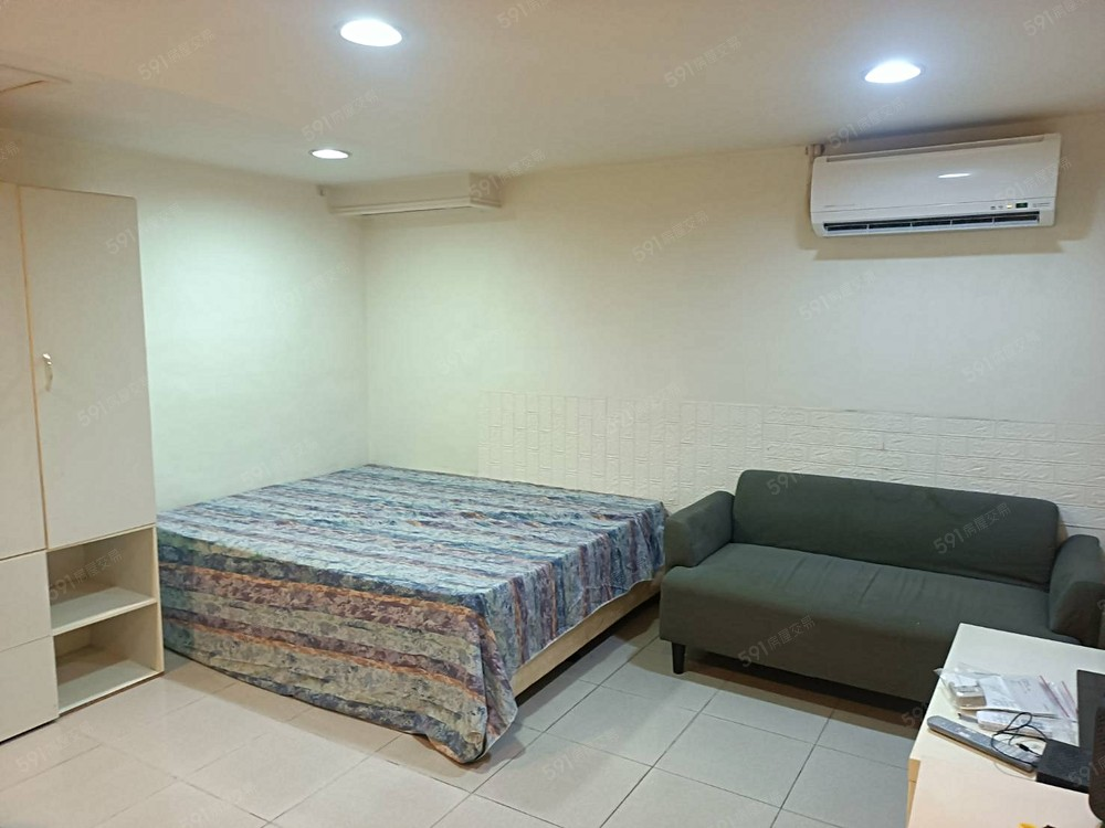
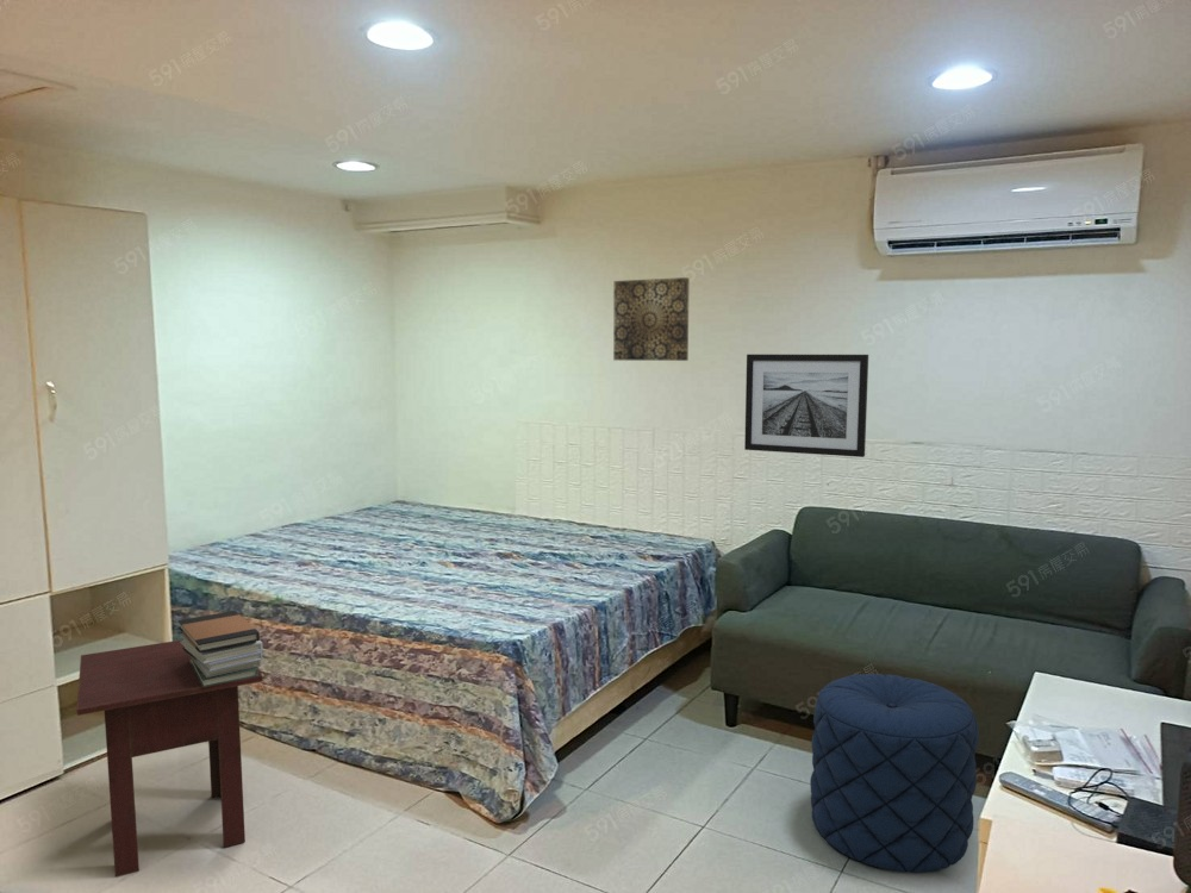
+ book stack [177,610,264,687]
+ side table [75,638,263,878]
+ wall art [743,354,869,458]
+ wall art [612,276,691,362]
+ pouf [809,673,980,874]
